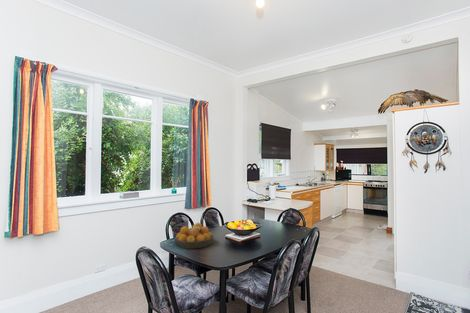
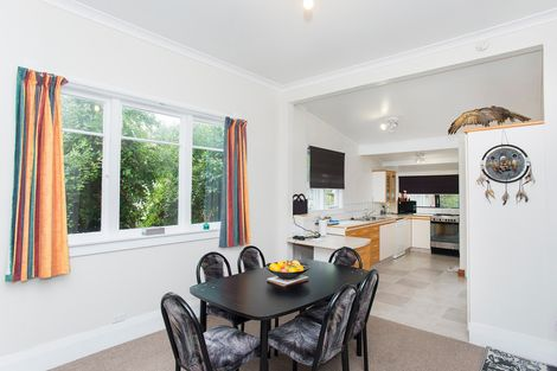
- fruit bowl [174,222,215,249]
